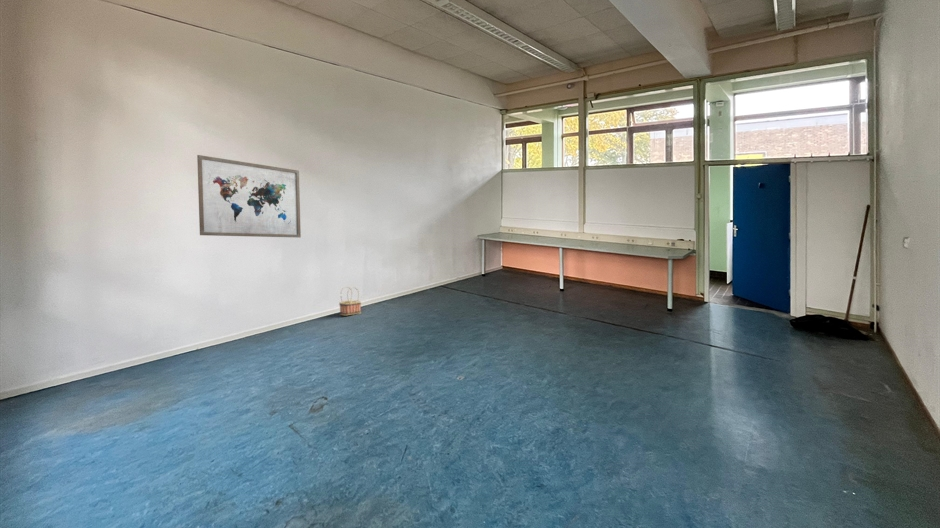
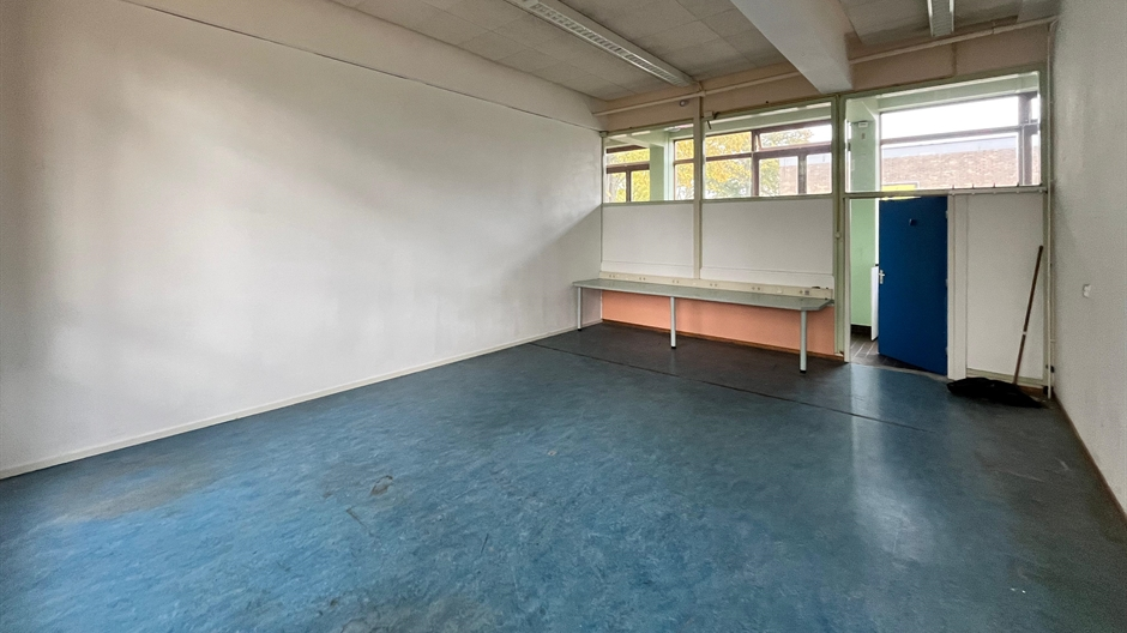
- basket [338,286,362,316]
- wall art [196,154,302,238]
